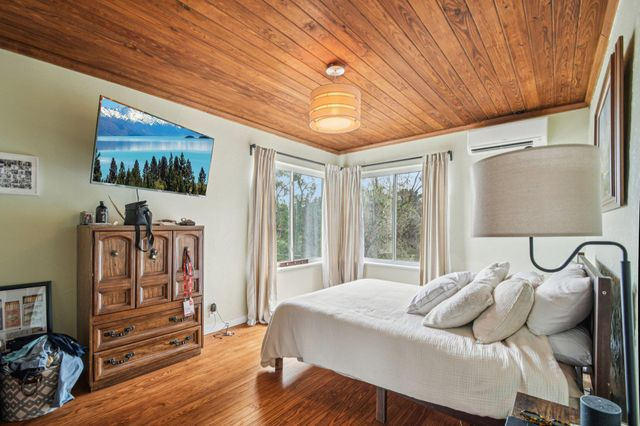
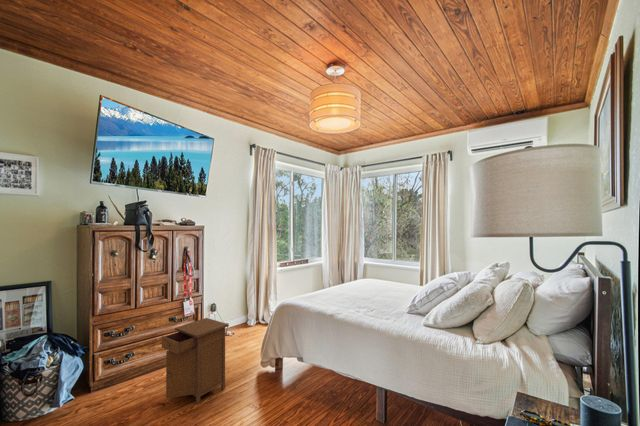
+ nightstand [161,317,230,405]
